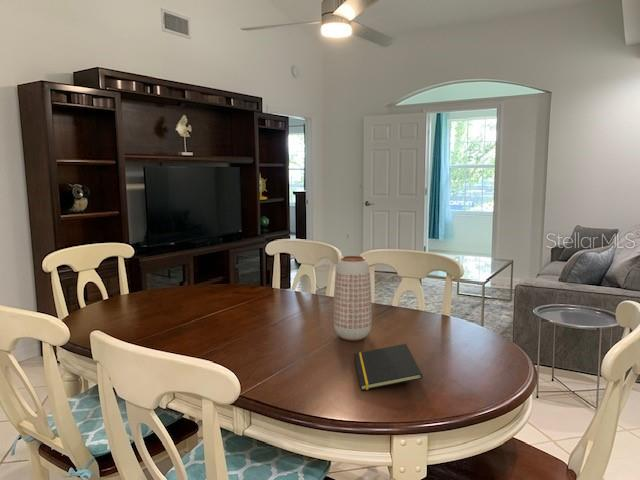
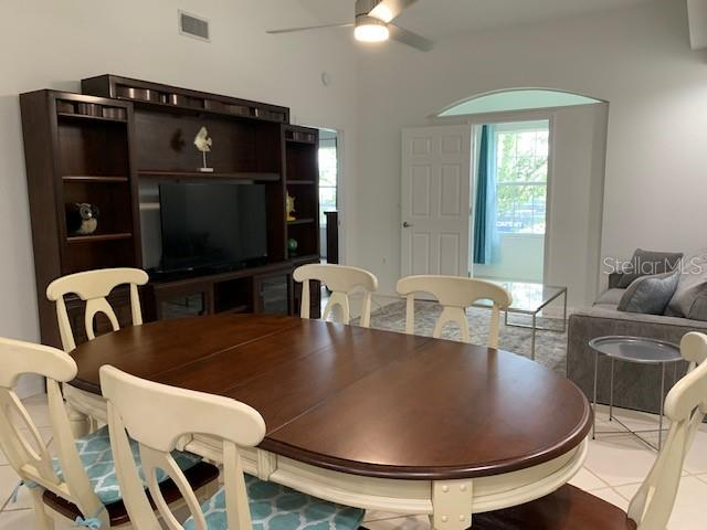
- planter [333,255,373,342]
- notepad [353,343,424,391]
